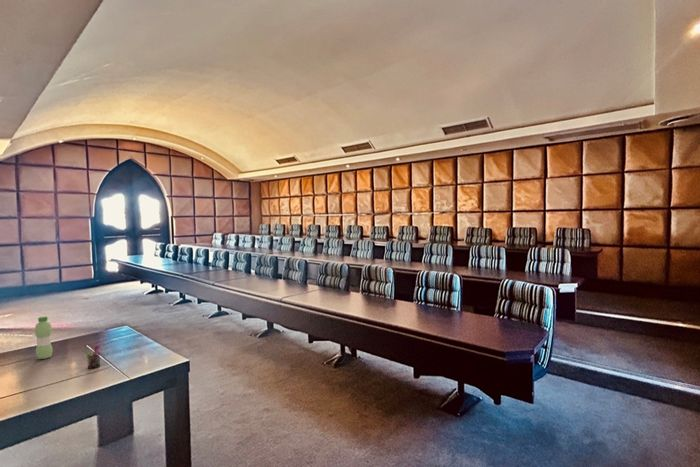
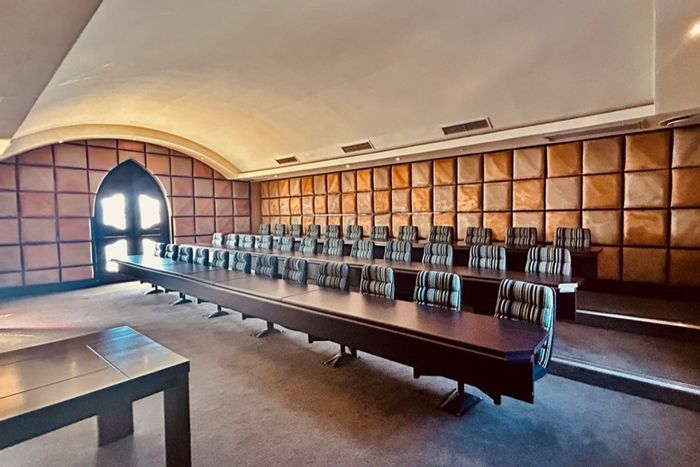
- pen holder [83,343,101,370]
- water bottle [34,316,53,360]
